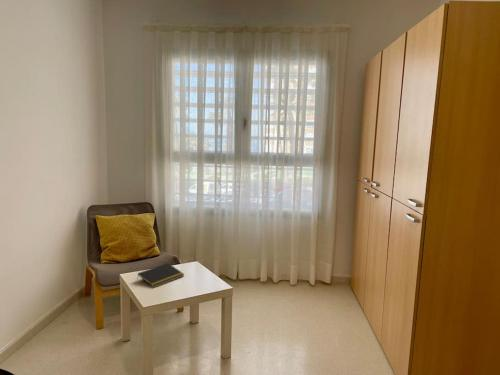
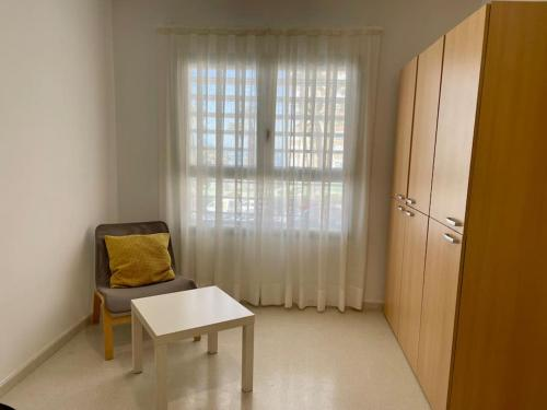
- notepad [136,262,185,288]
